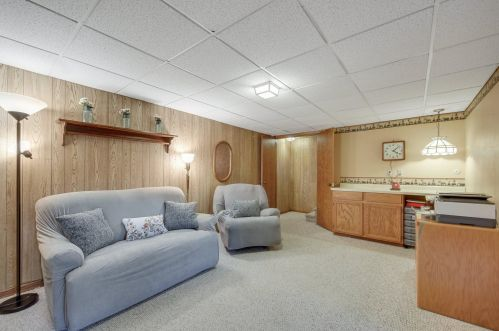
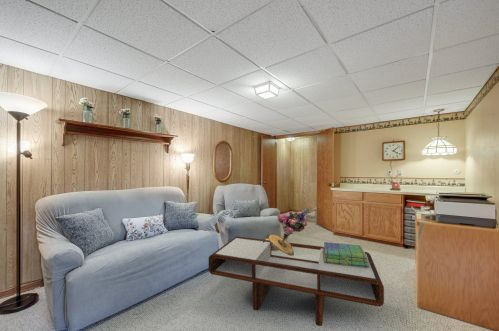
+ bouquet [261,207,310,257]
+ coffee table [208,236,385,327]
+ stack of books [322,241,369,268]
